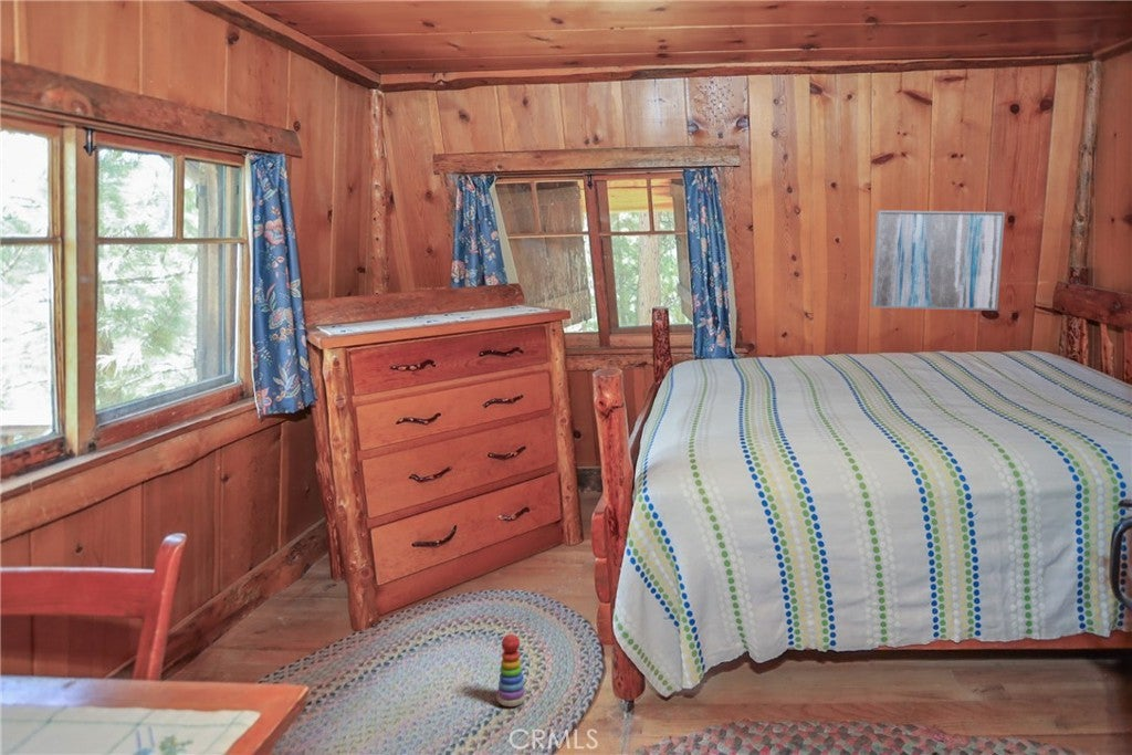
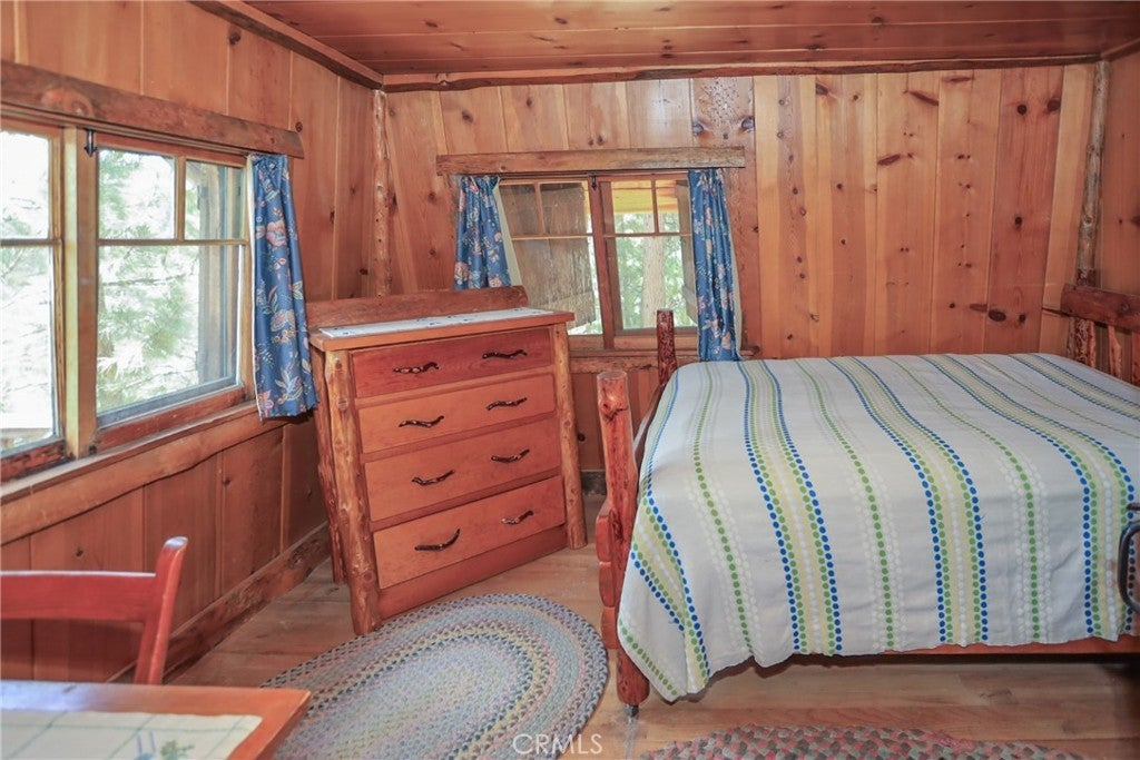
- wall art [870,209,1006,312]
- stacking toy [496,633,527,707]
